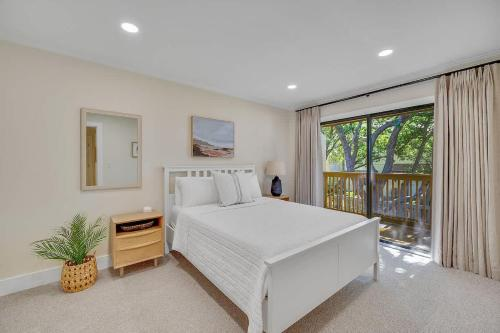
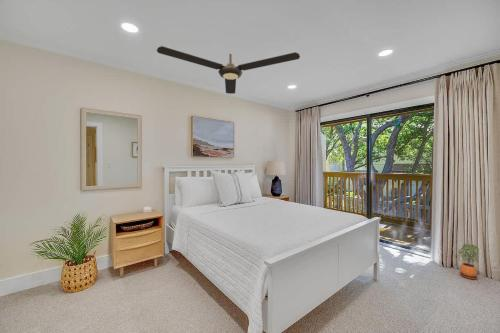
+ potted plant [457,243,480,280]
+ ceiling fan [156,45,301,95]
